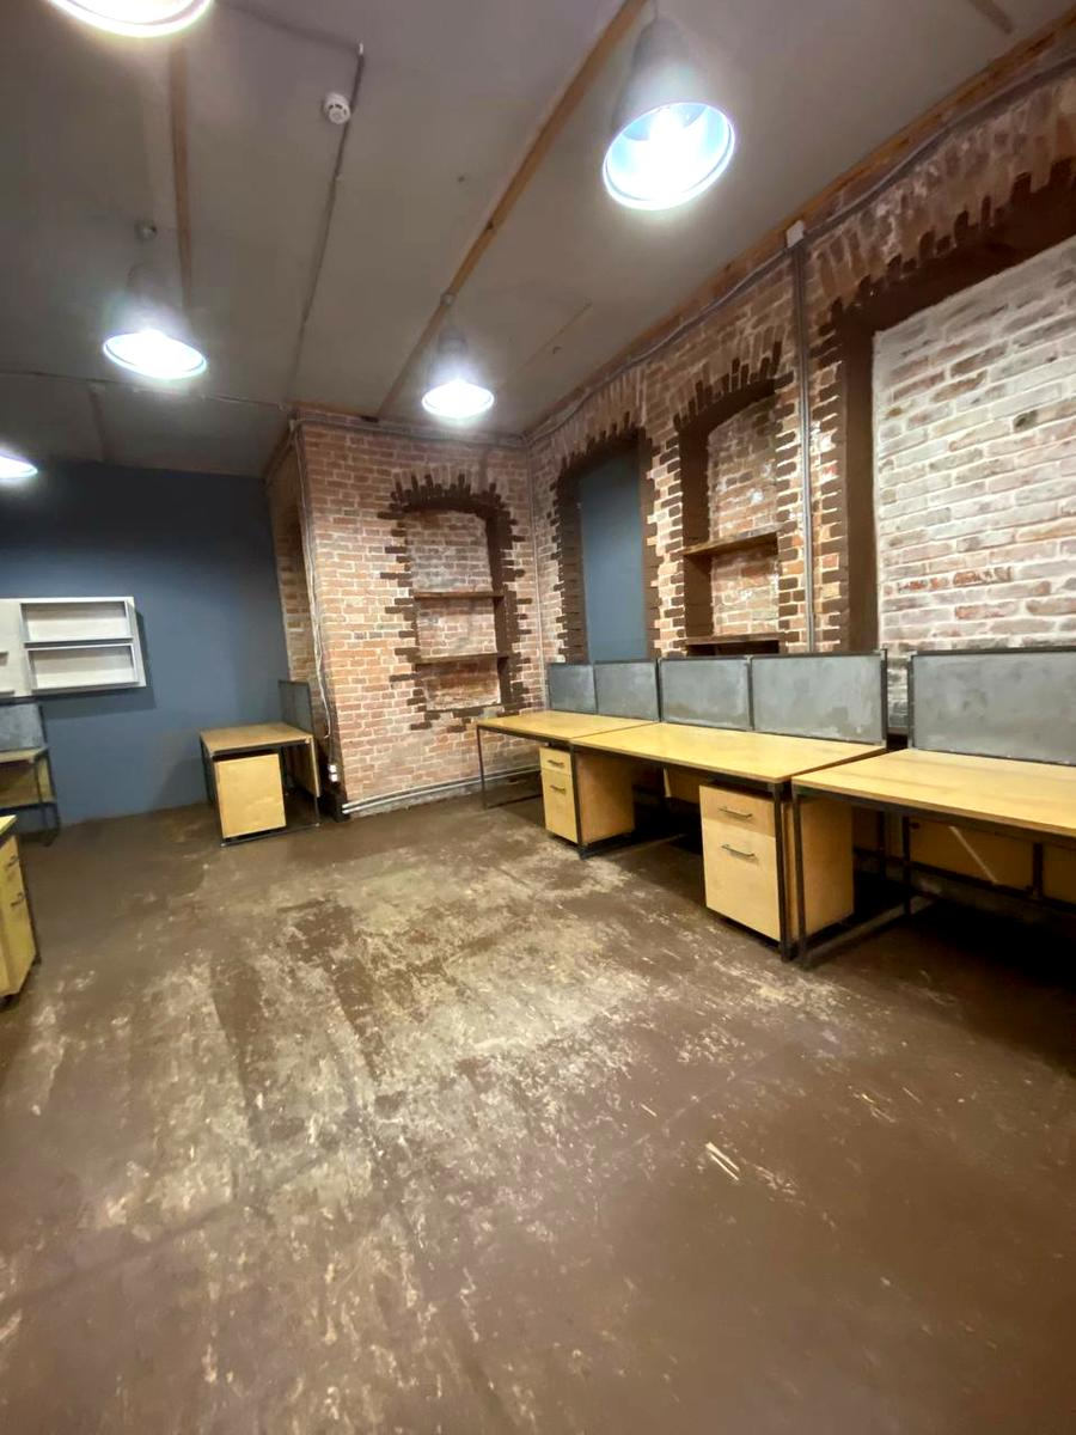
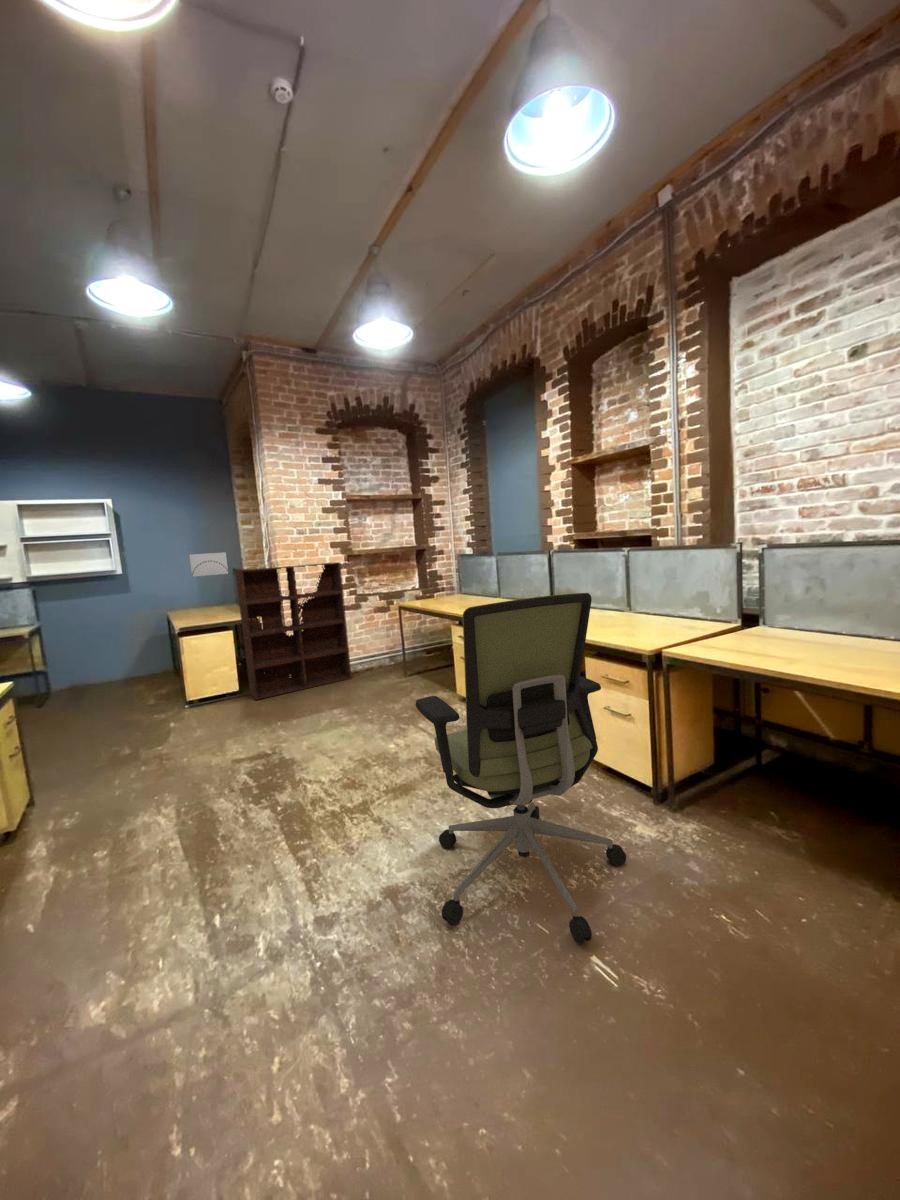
+ shelving unit [234,561,353,701]
+ wall art [188,551,229,578]
+ office chair [414,592,627,945]
